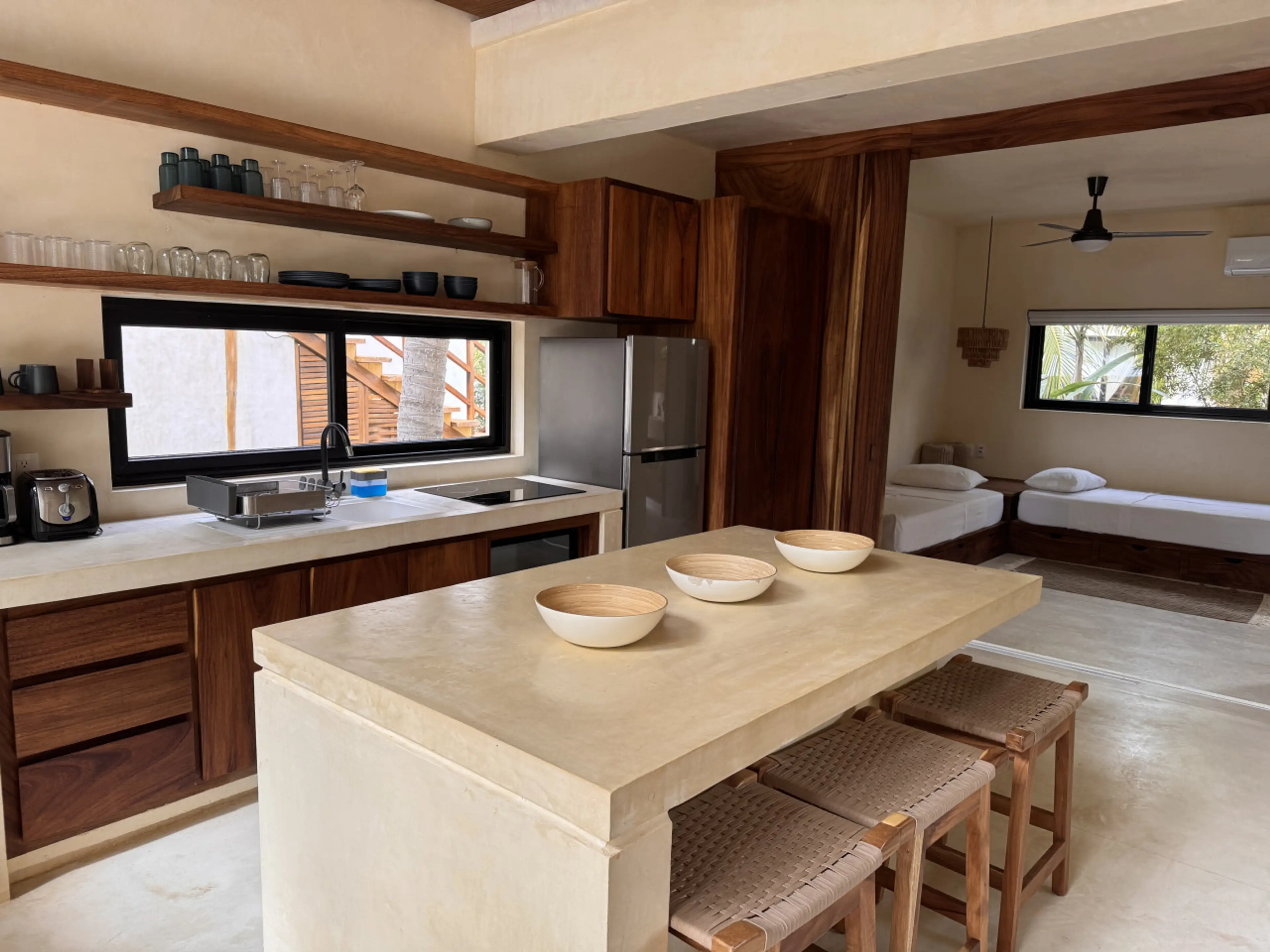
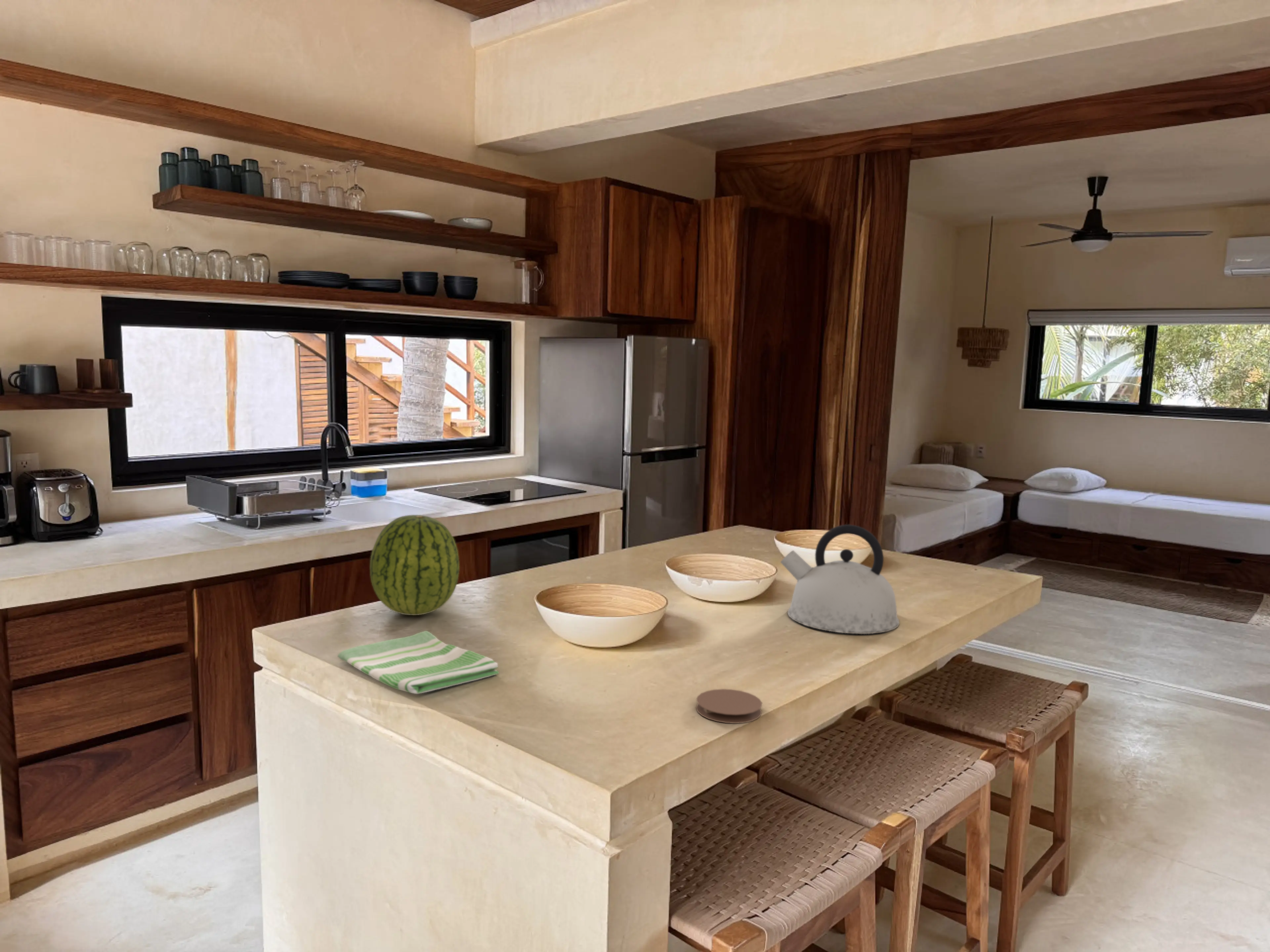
+ dish towel [337,630,499,694]
+ fruit [370,514,460,615]
+ kettle [780,524,900,634]
+ coaster [696,689,762,724]
